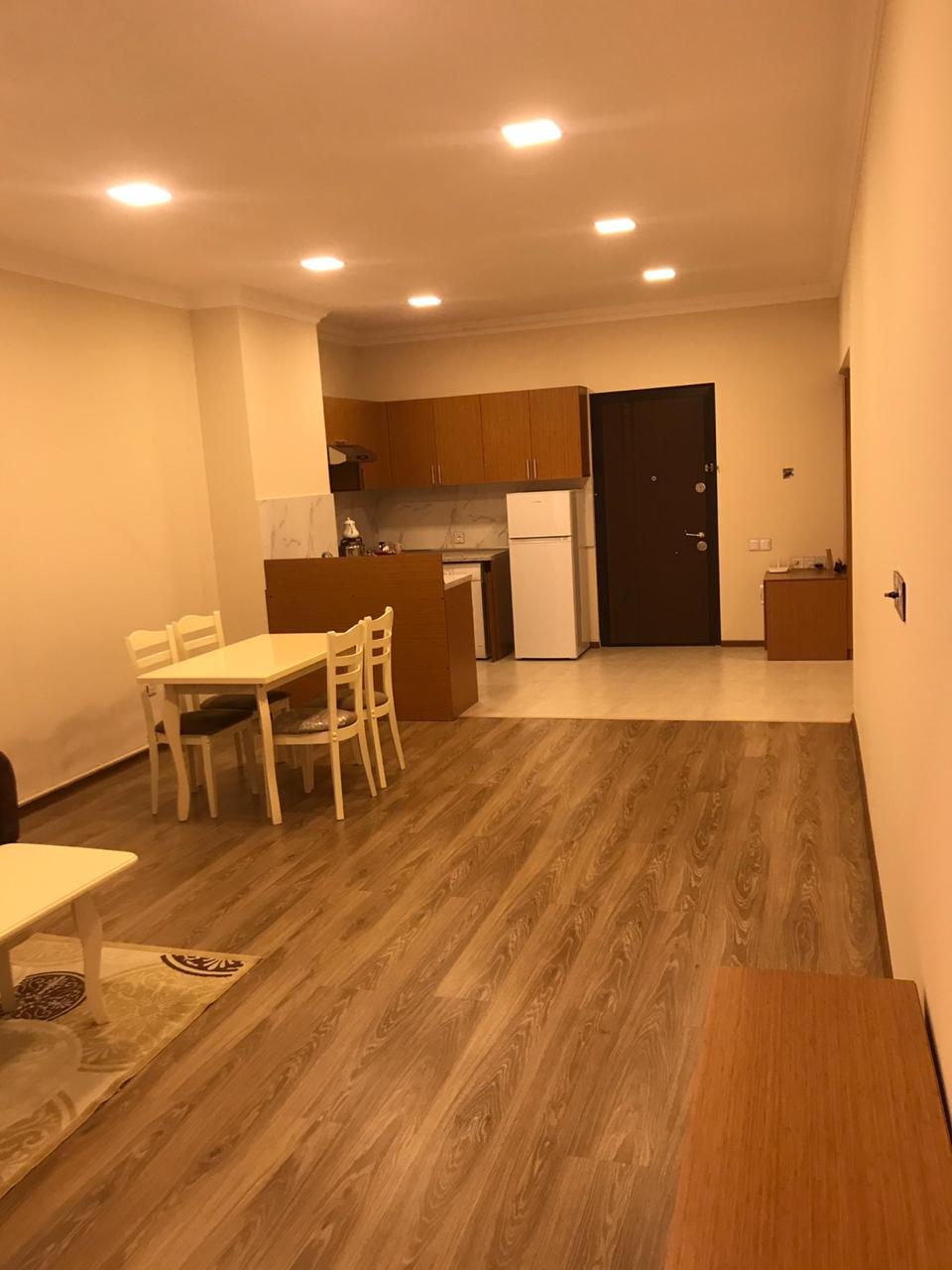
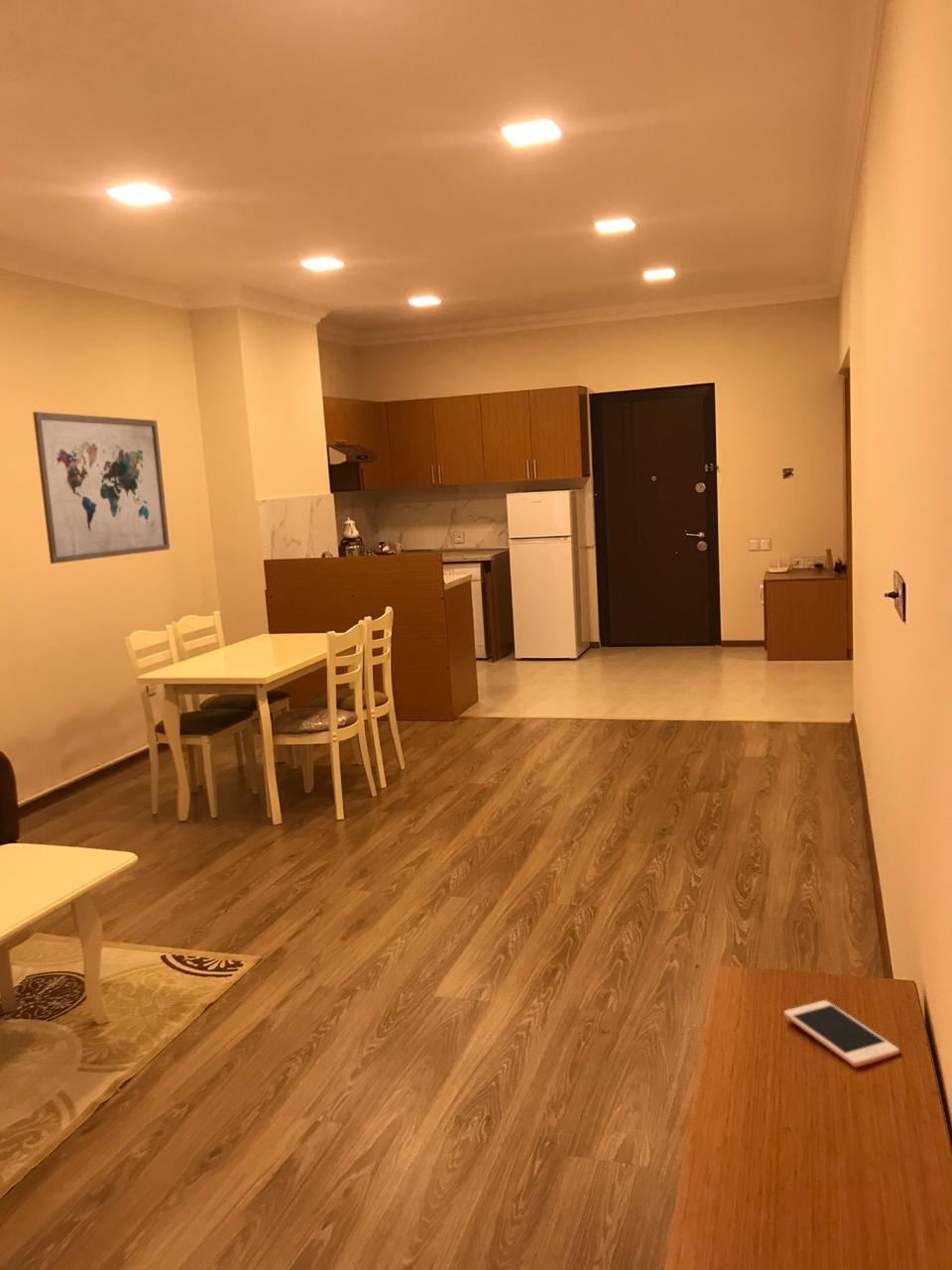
+ wall art [32,411,171,565]
+ cell phone [783,999,900,1069]
